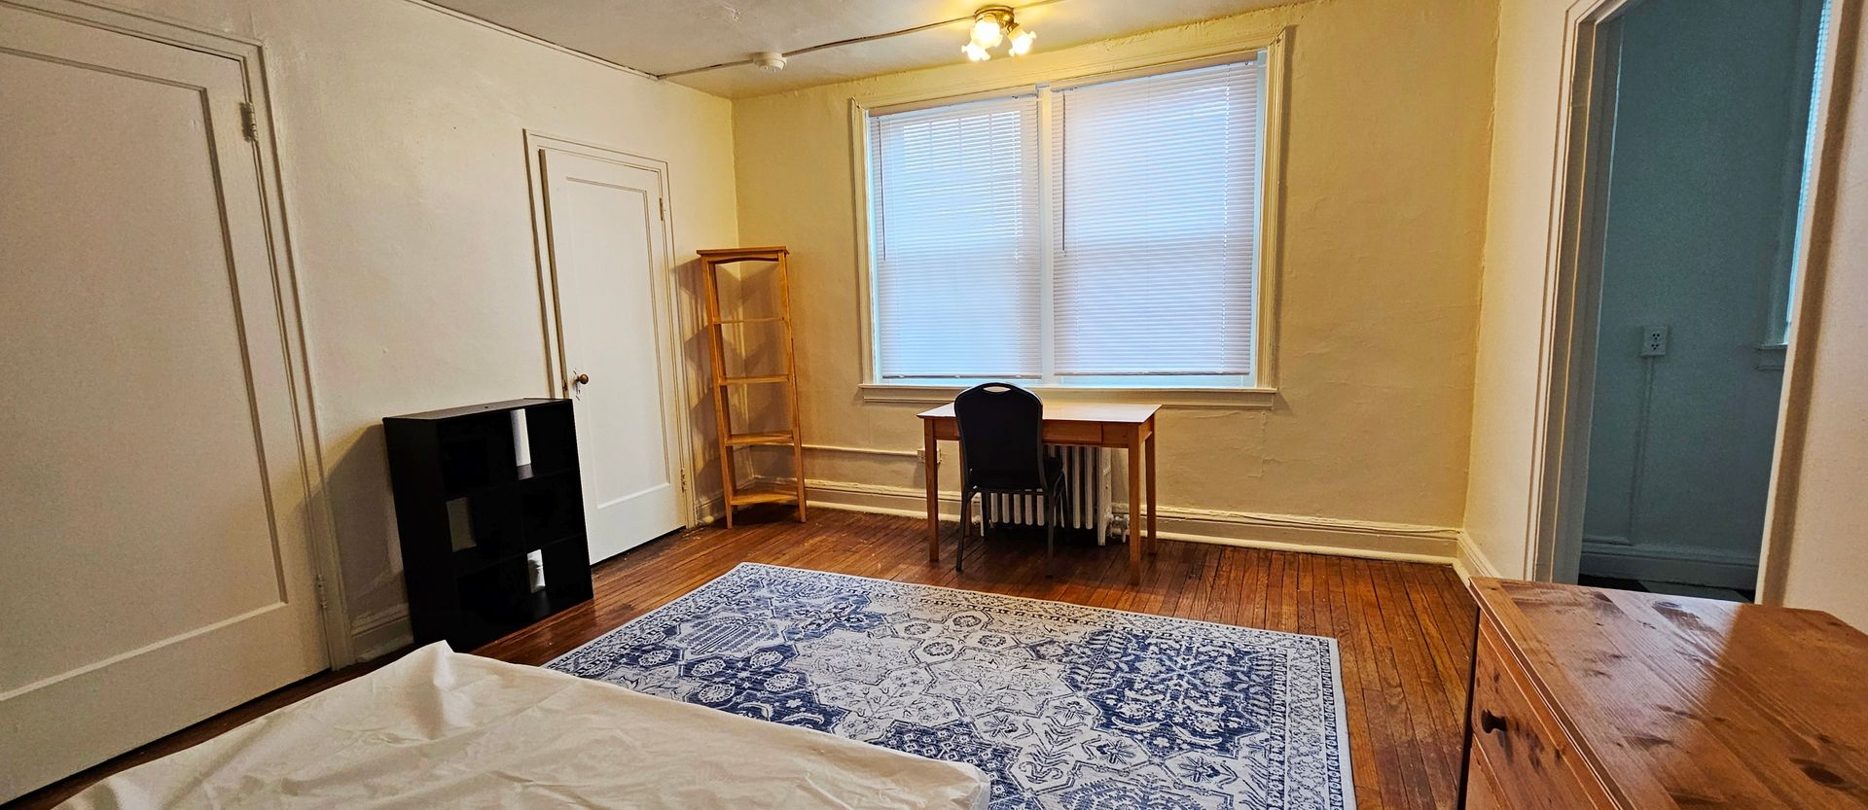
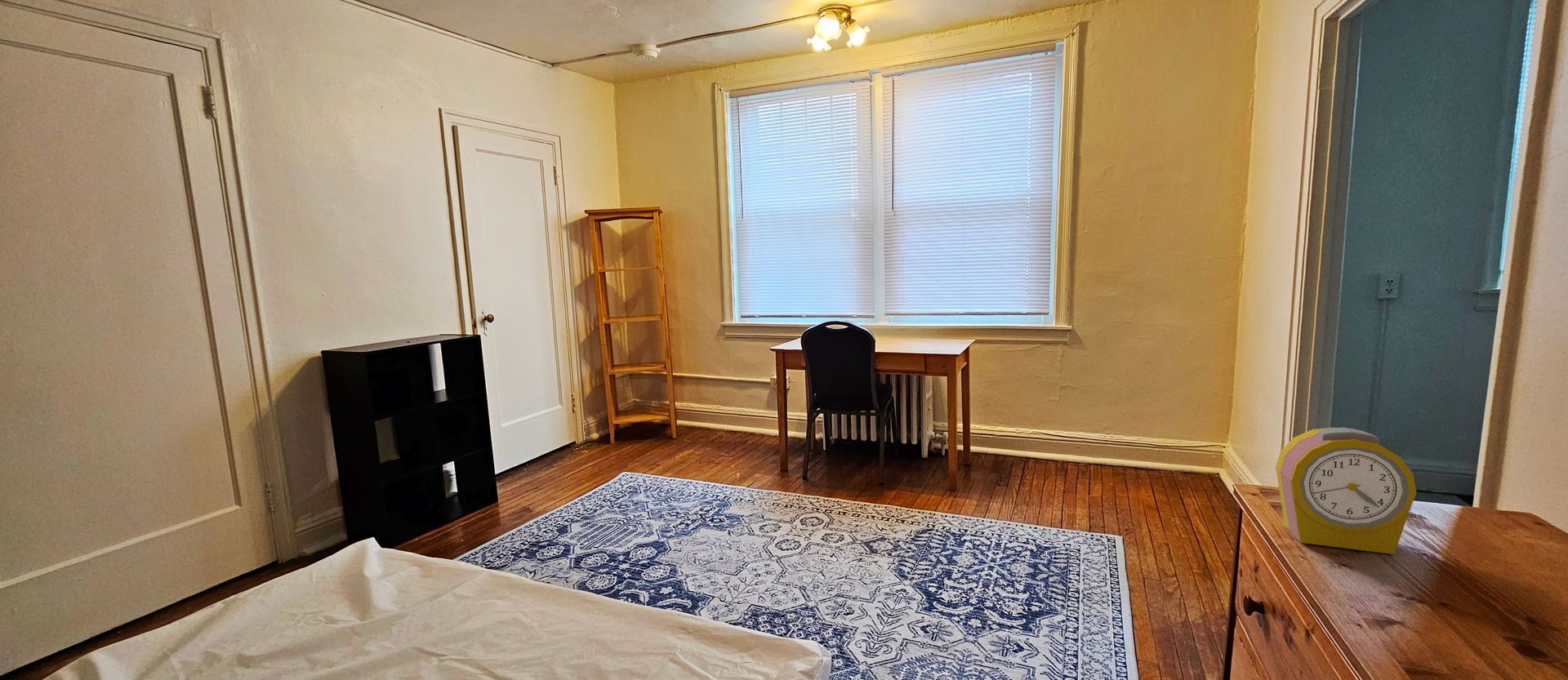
+ alarm clock [1275,427,1417,555]
